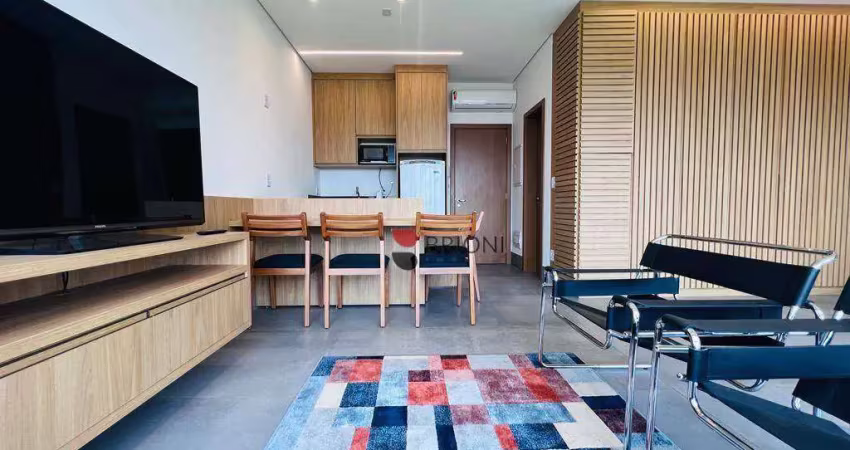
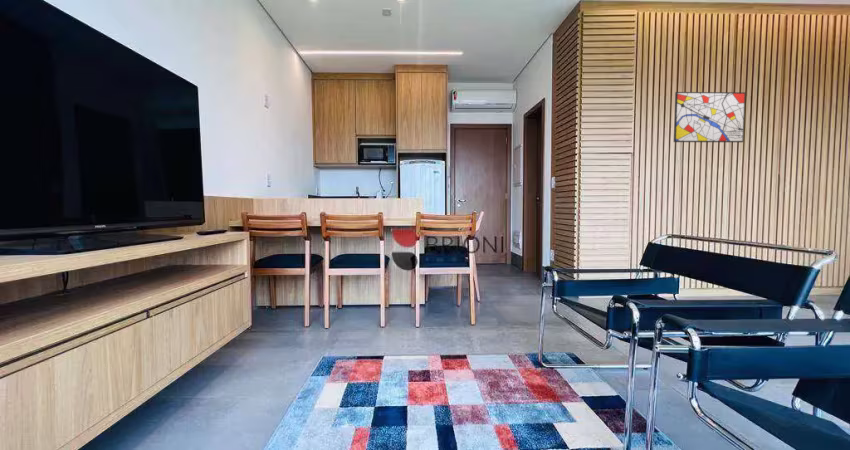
+ wall art [673,91,747,143]
